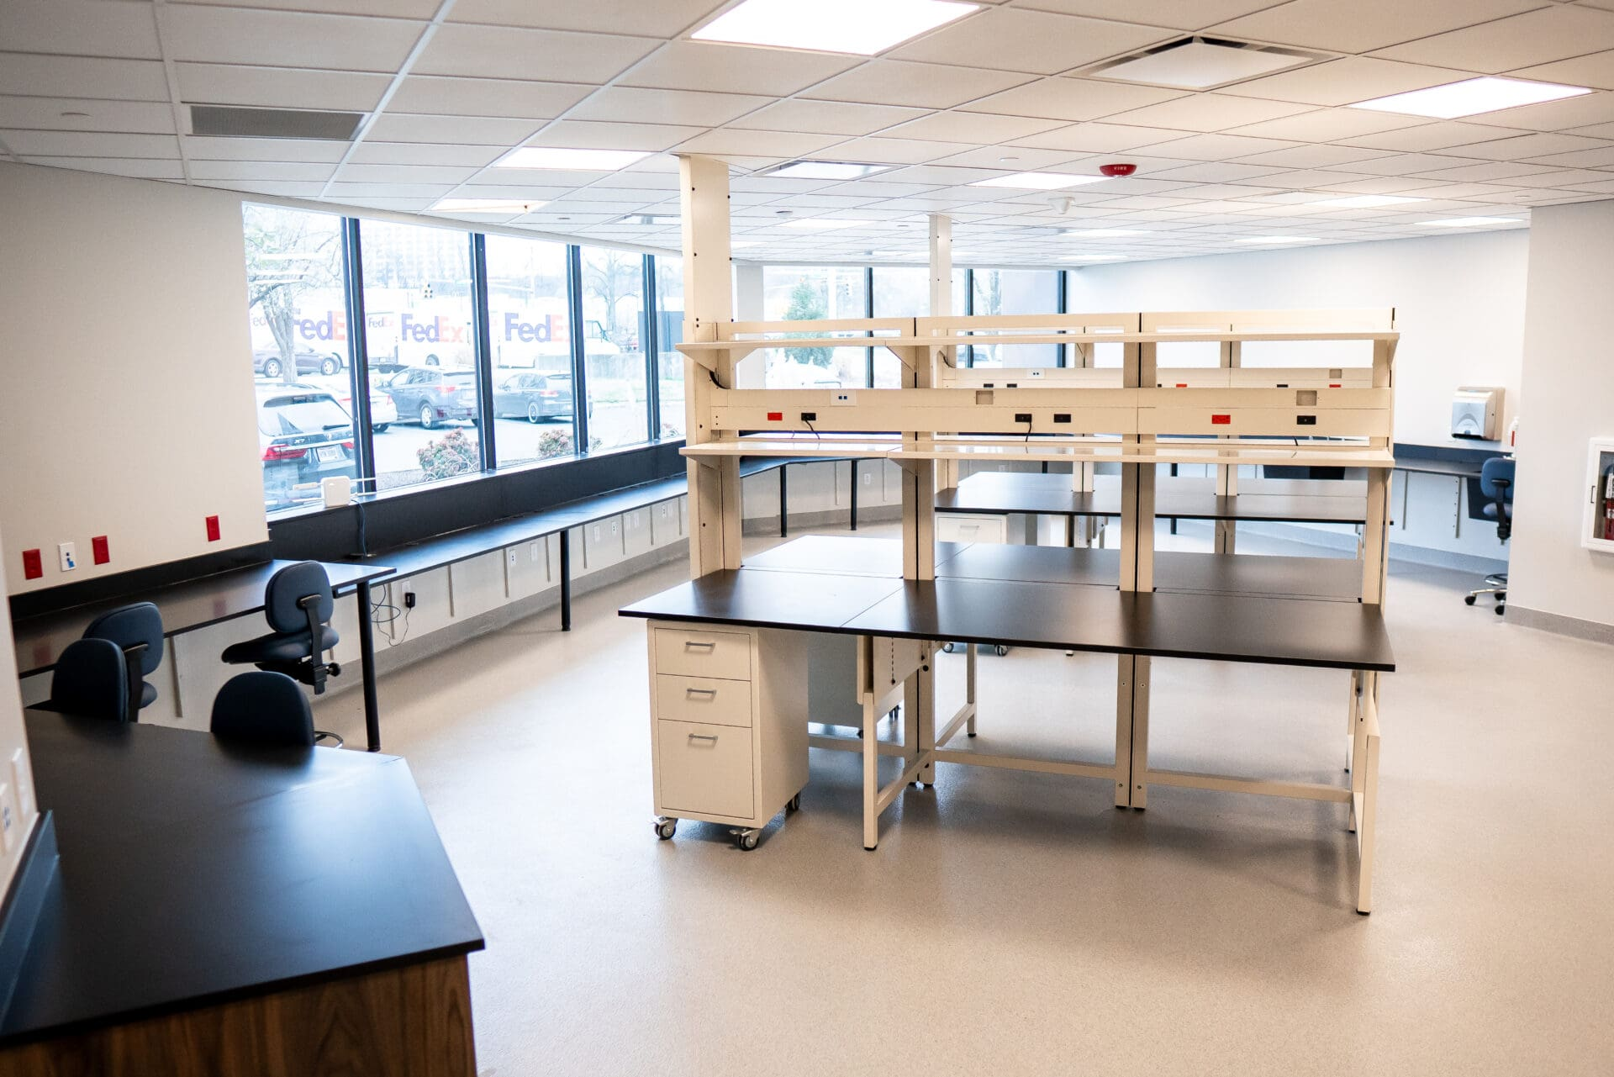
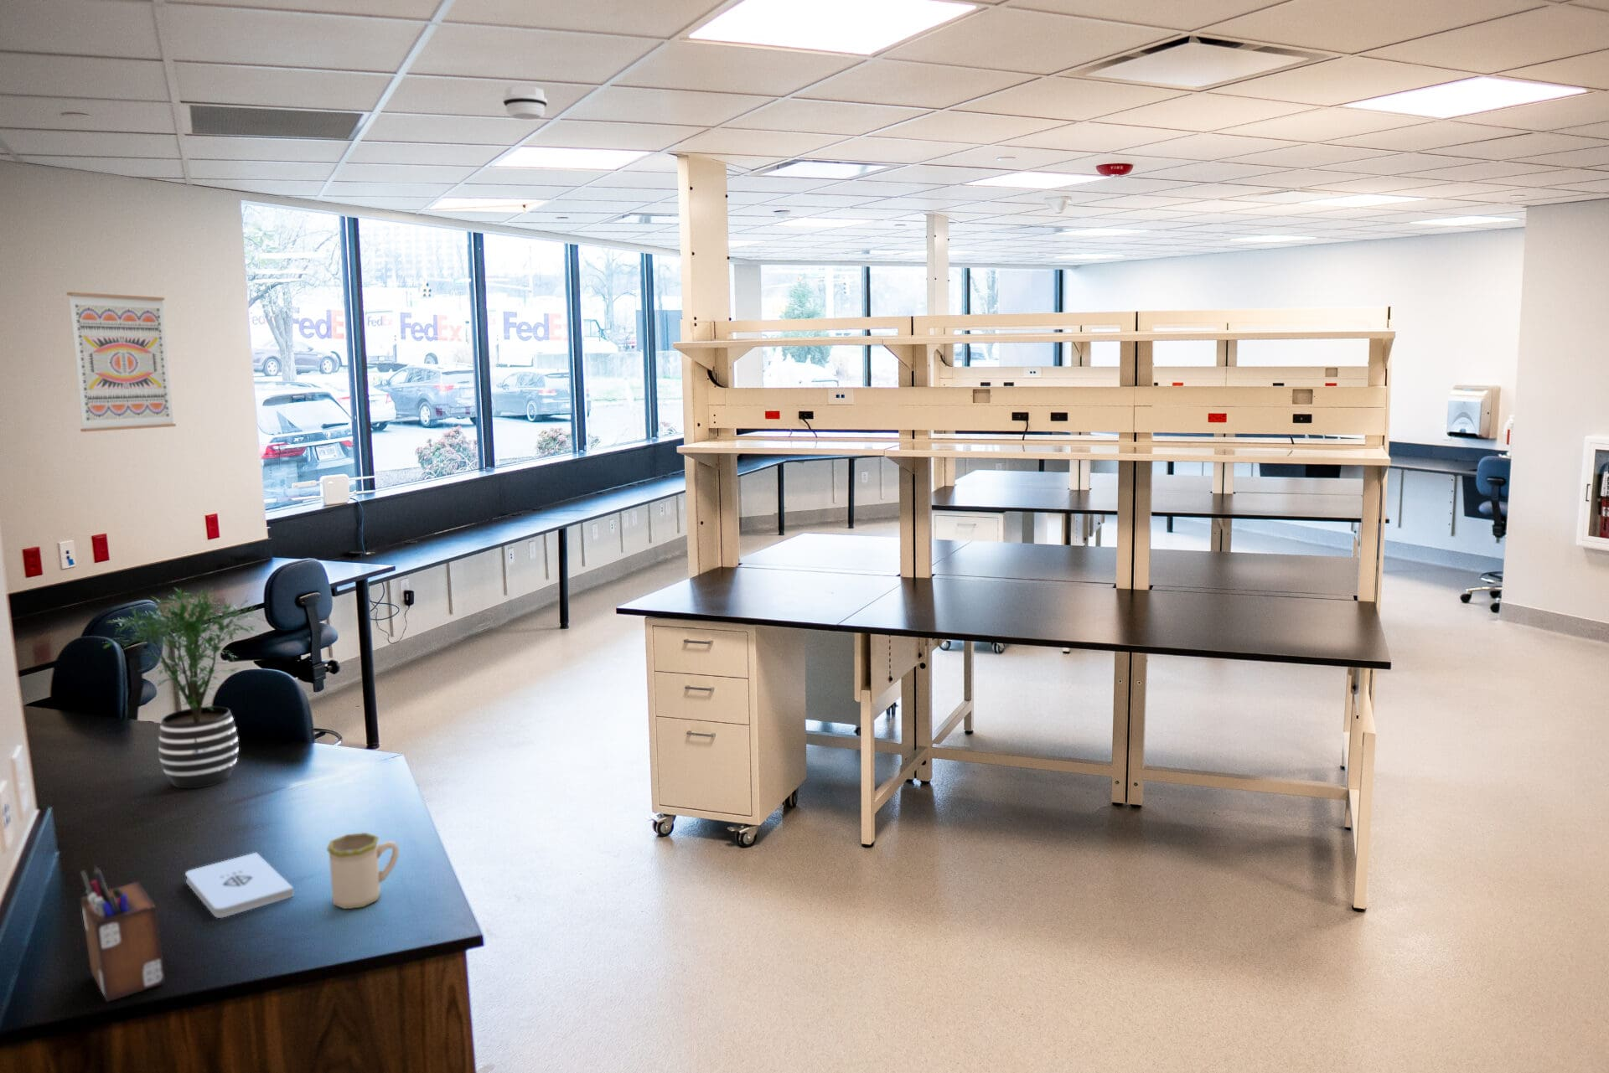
+ wall art [66,291,177,432]
+ notepad [185,851,295,919]
+ mug [326,832,400,910]
+ desk organizer [79,865,165,1002]
+ smoke detector [502,85,548,121]
+ potted plant [101,587,266,789]
